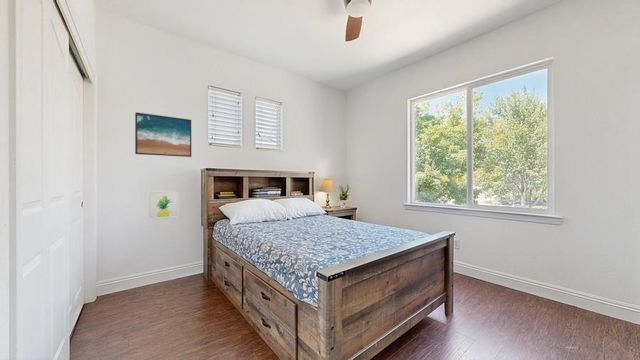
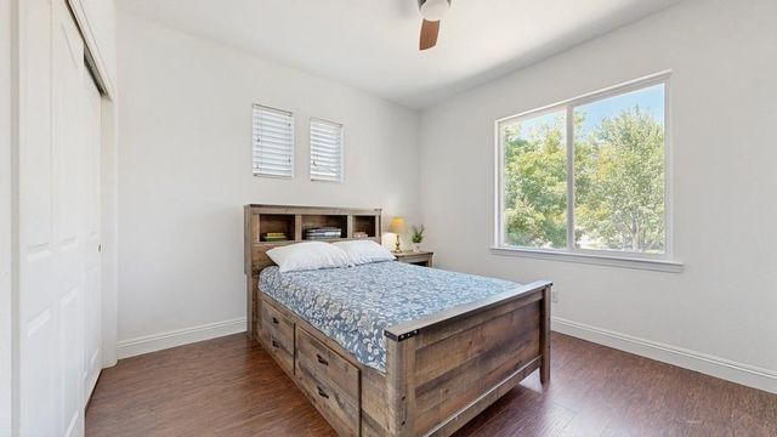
- wall art [147,190,180,220]
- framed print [134,111,192,158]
